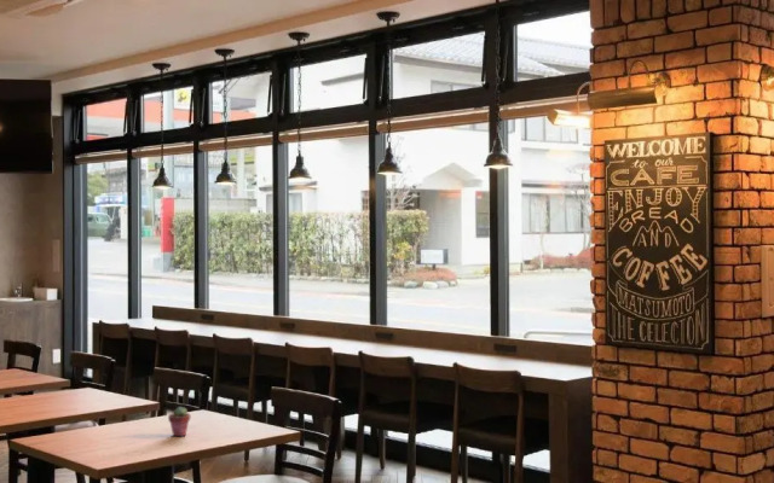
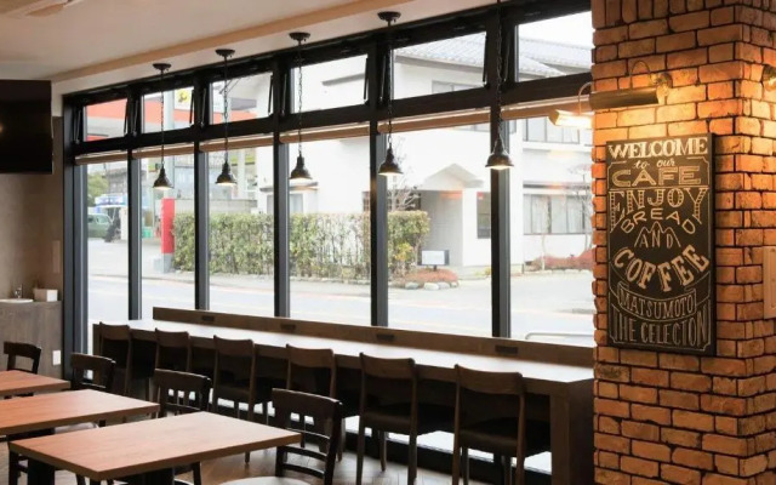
- potted succulent [167,406,191,437]
